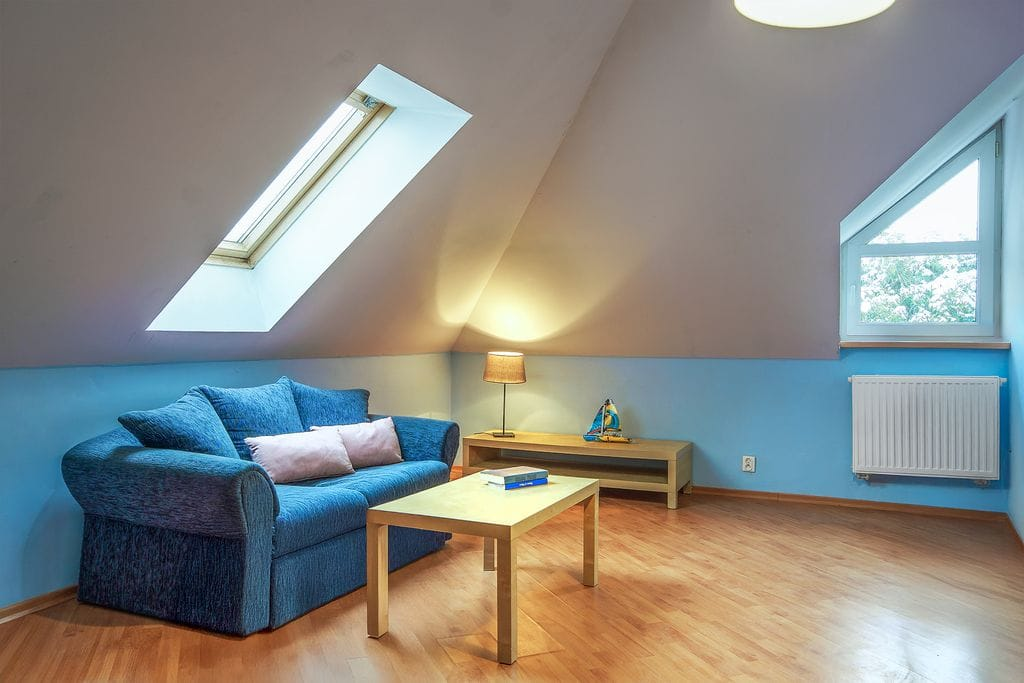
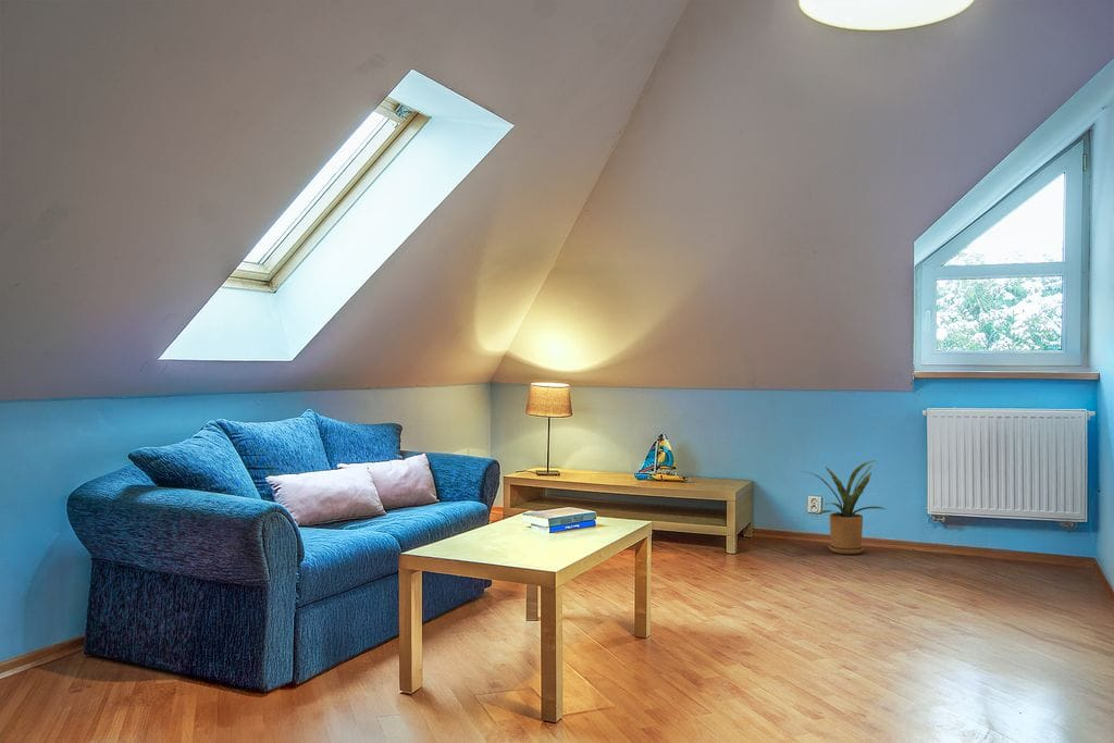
+ house plant [801,459,886,555]
